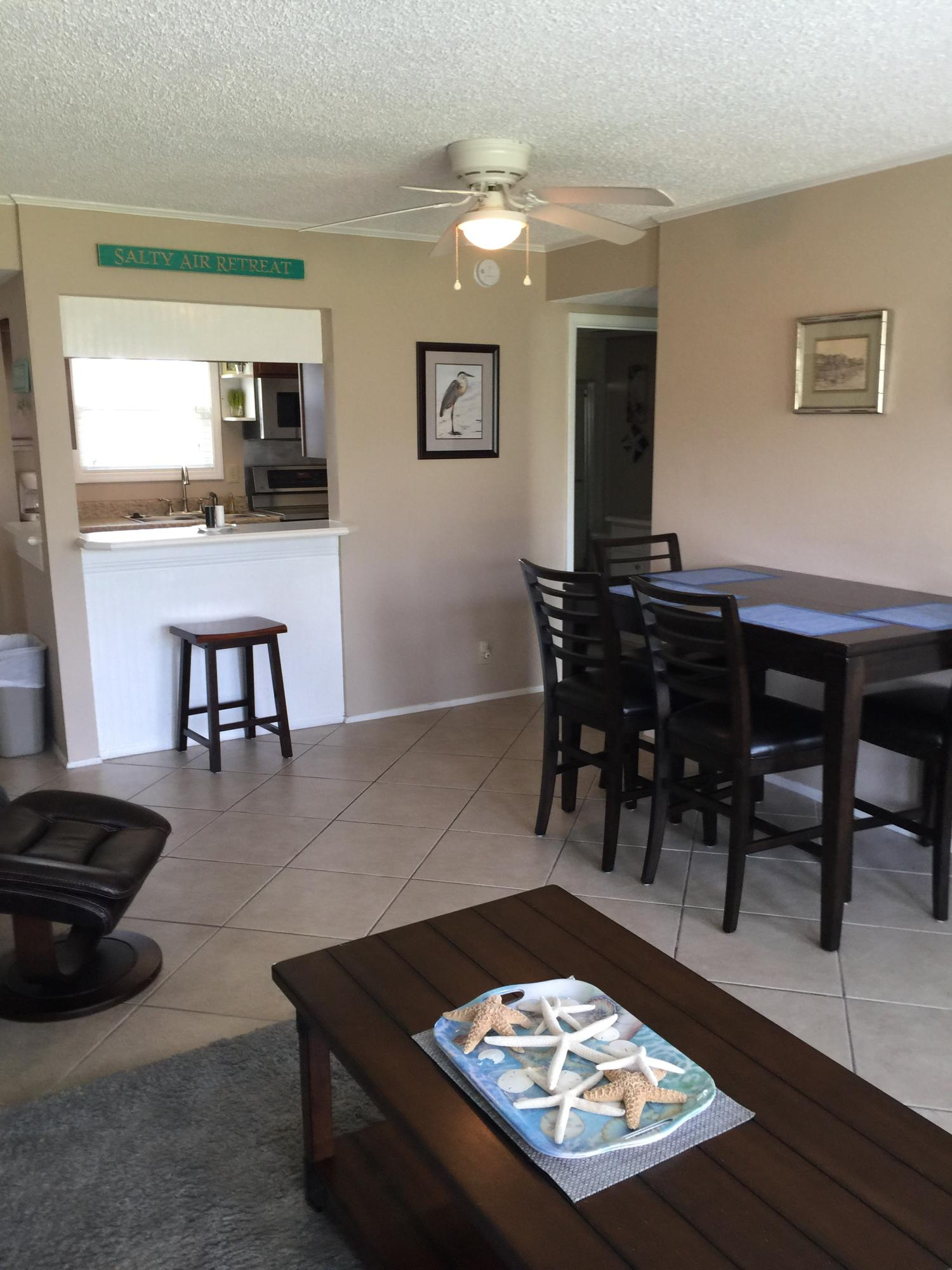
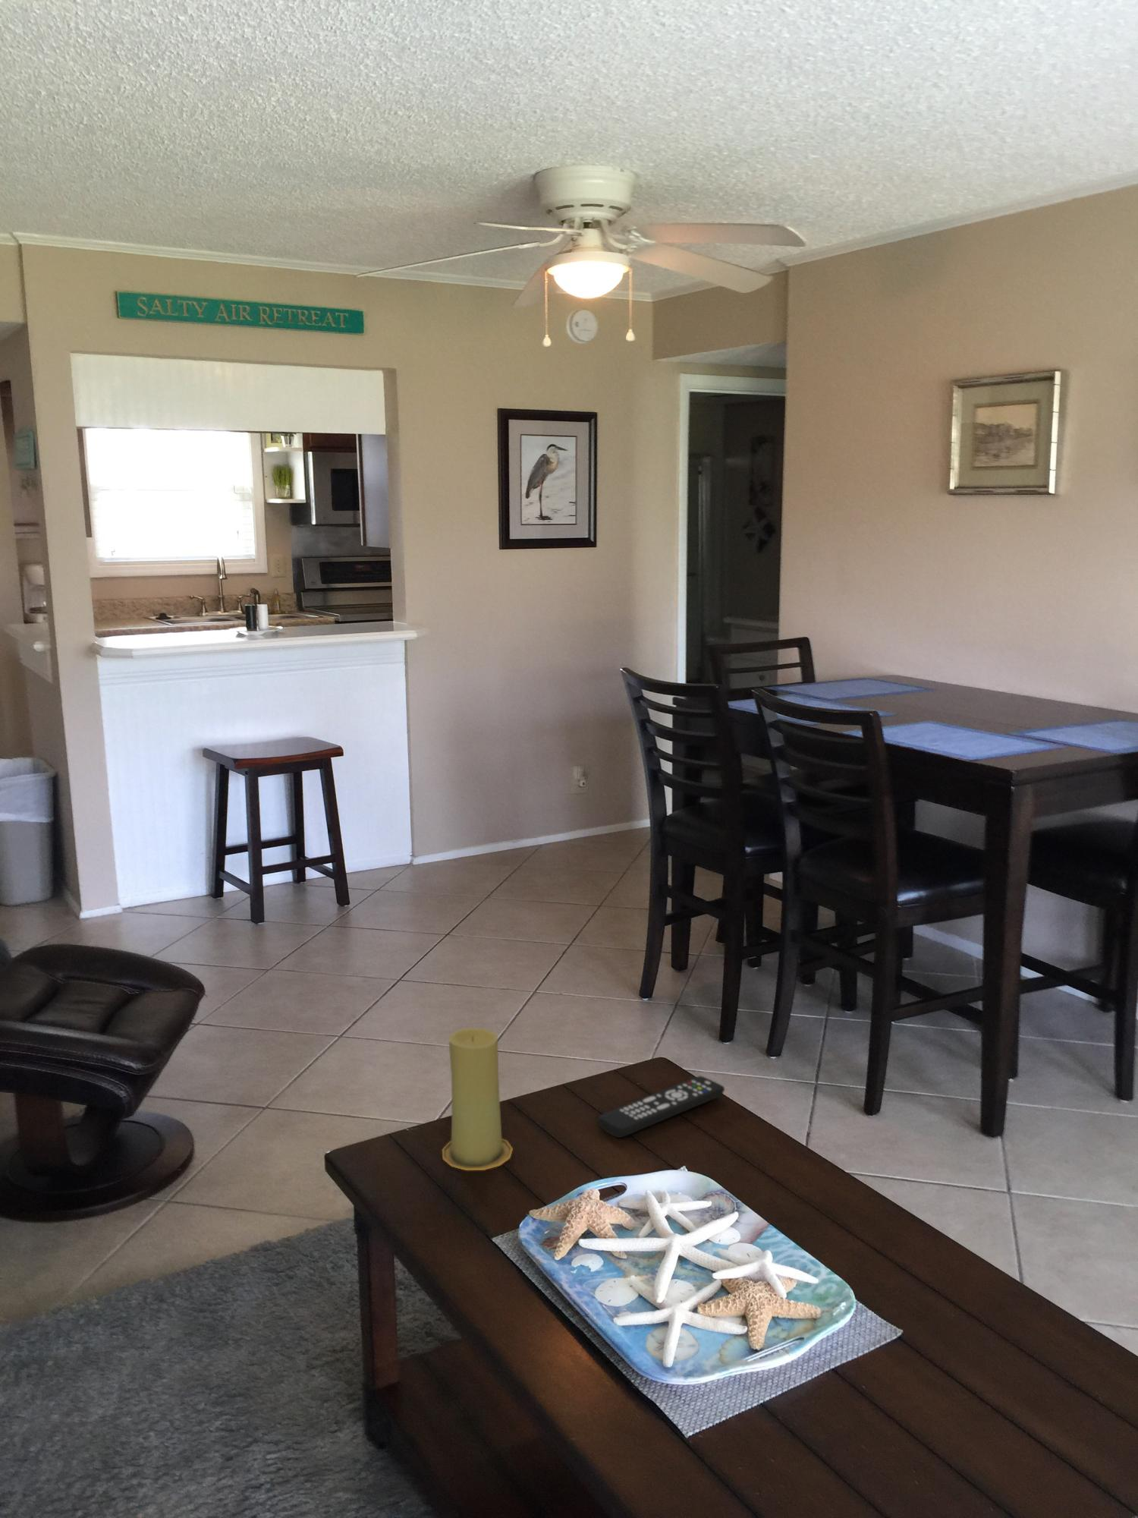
+ remote control [598,1076,726,1138]
+ candle [441,1027,514,1171]
